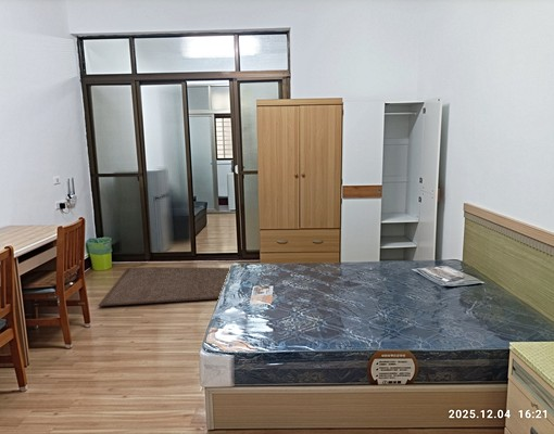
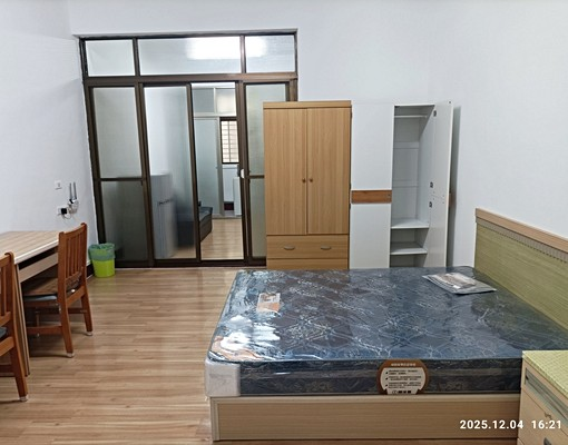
- rug [98,266,230,307]
